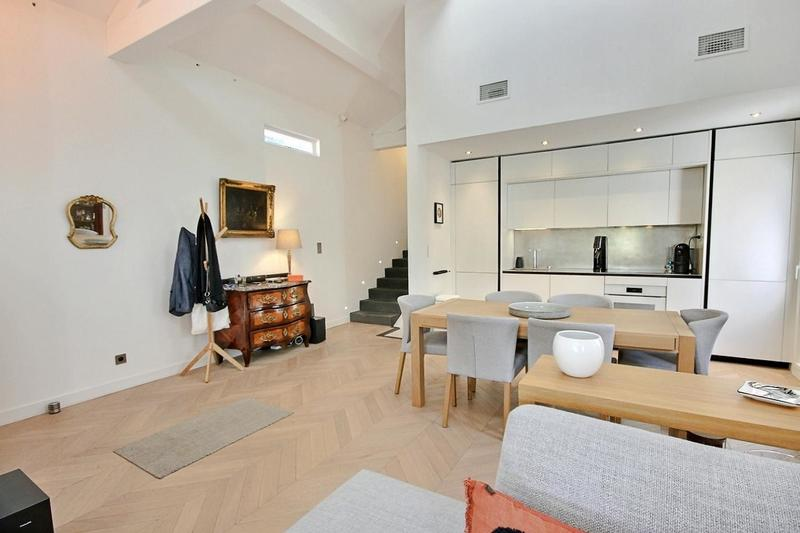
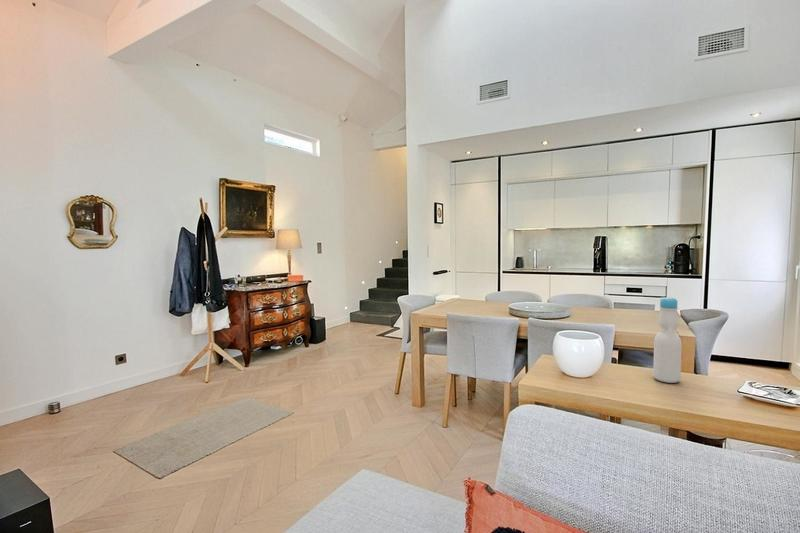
+ bottle [652,296,683,384]
